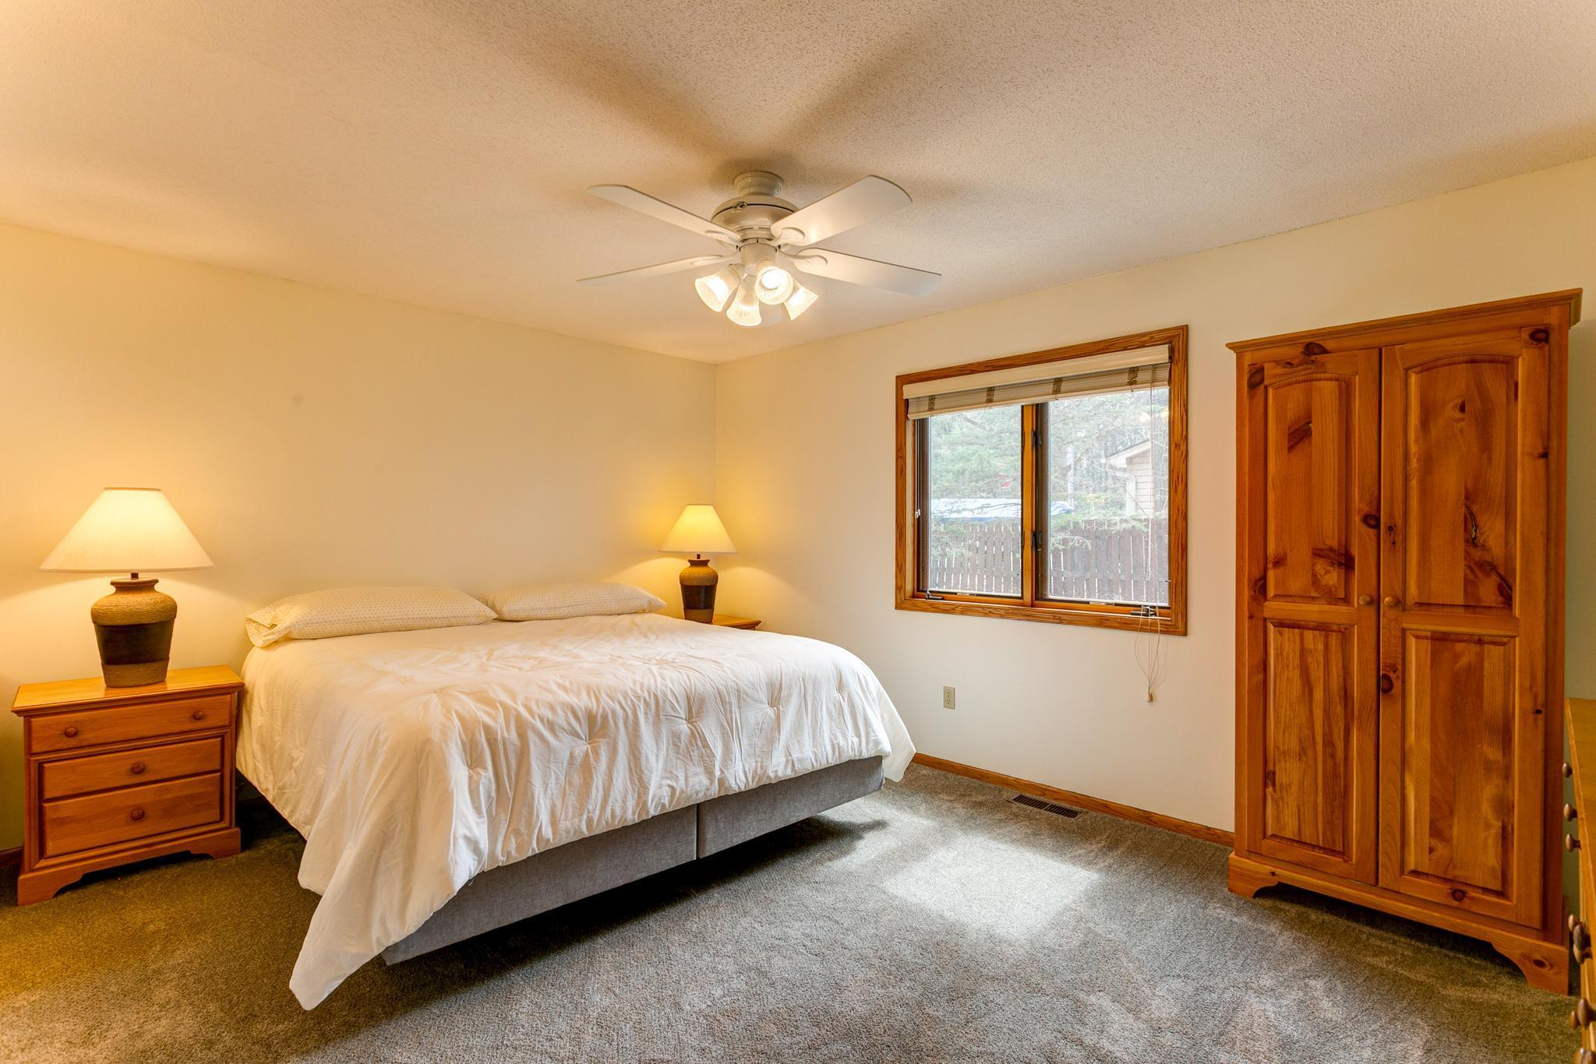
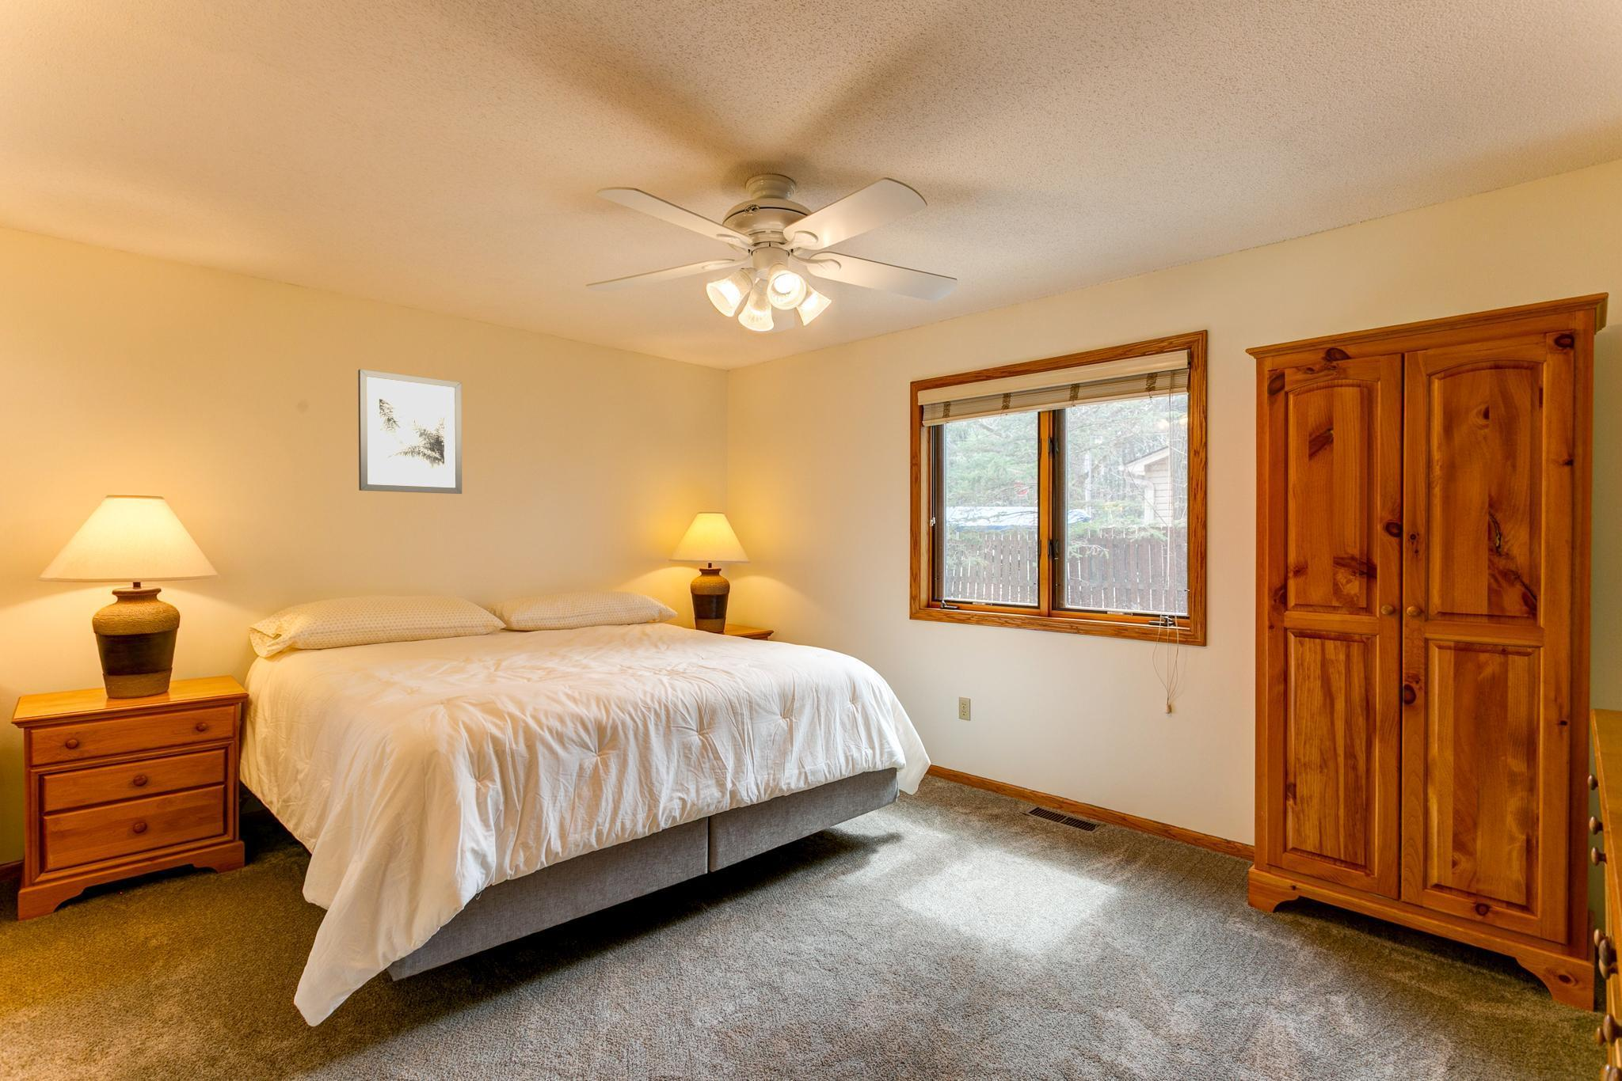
+ wall art [357,369,462,495]
